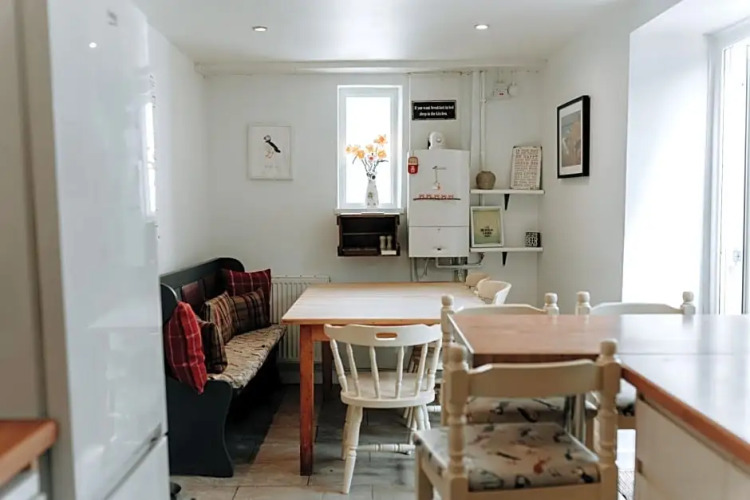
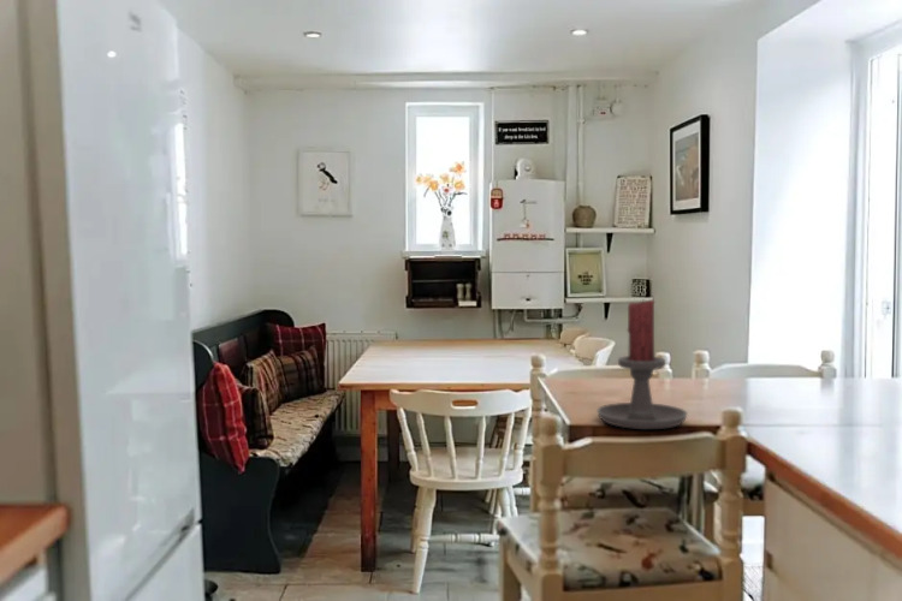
+ candle holder [595,299,689,430]
